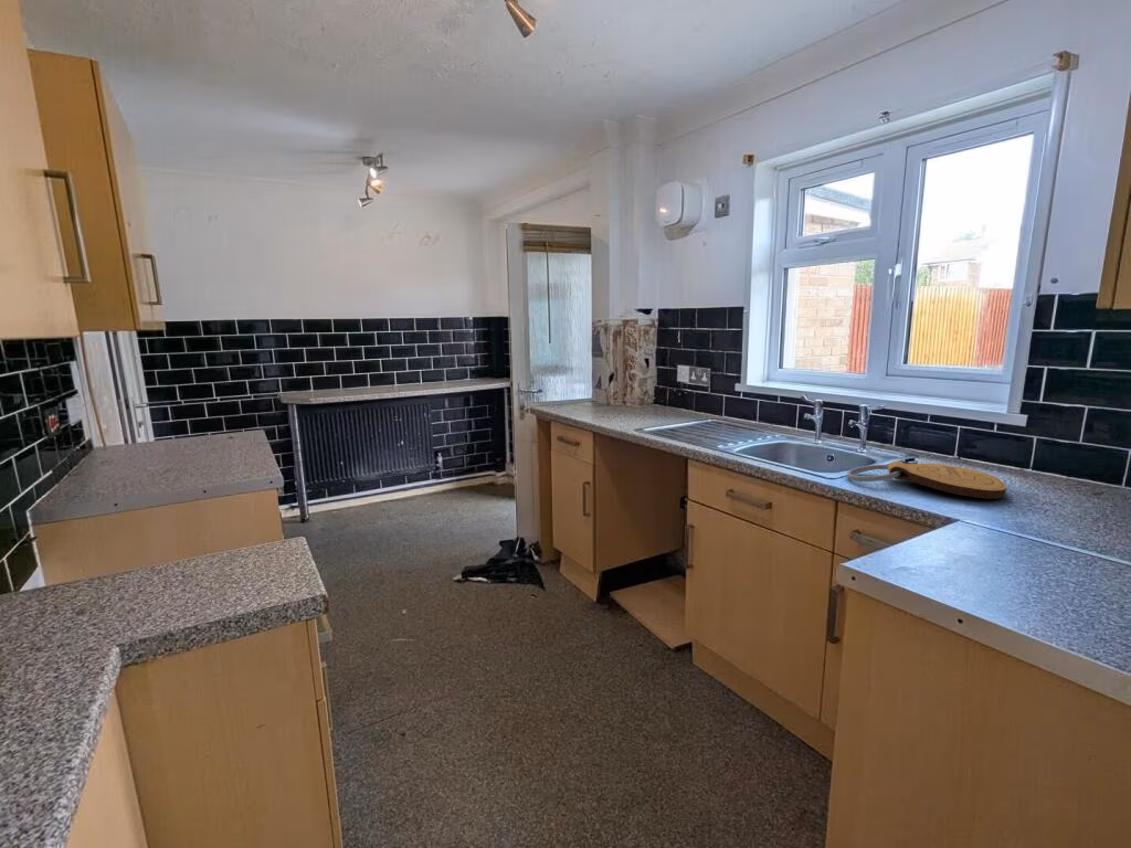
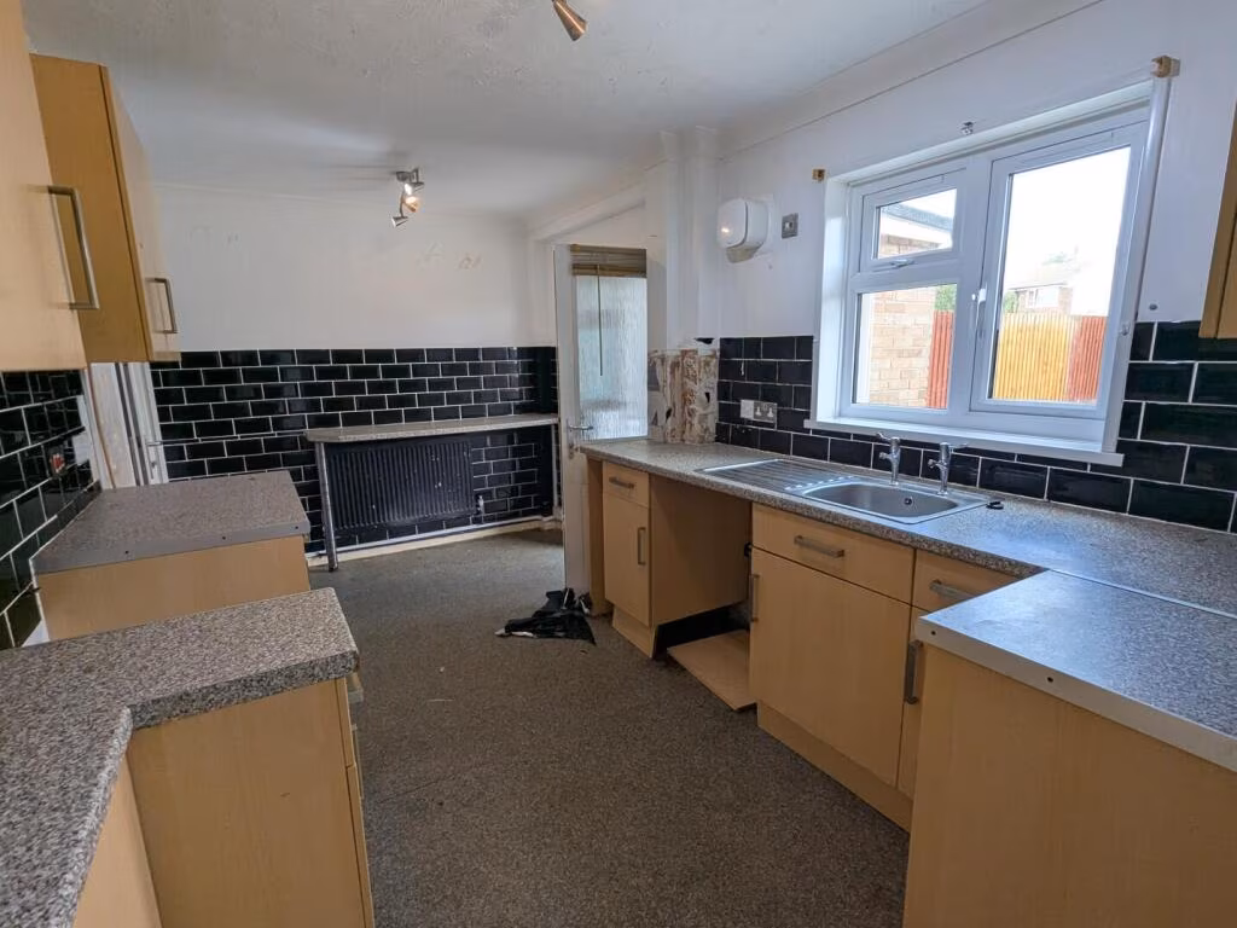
- key chain [846,460,1007,499]
